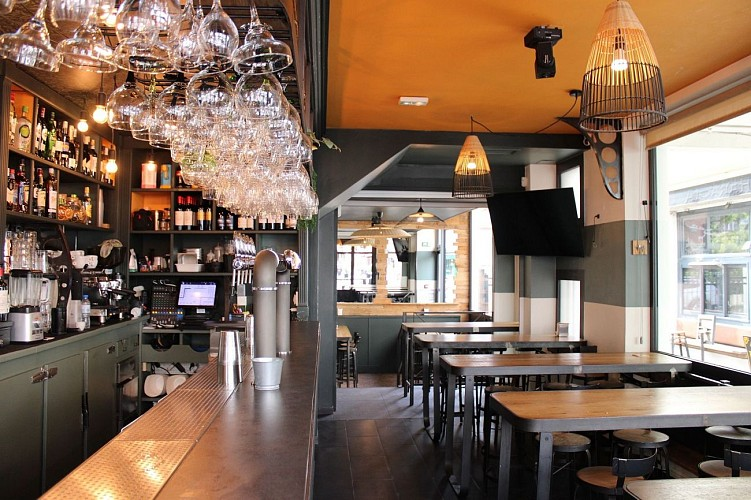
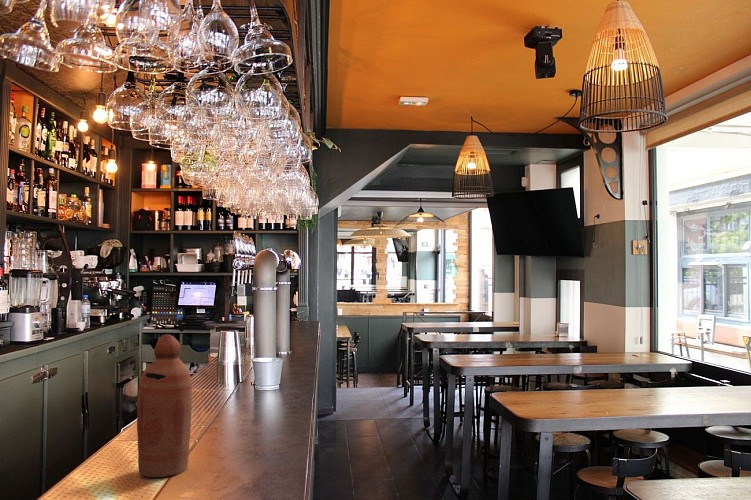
+ bottle [136,334,193,478]
